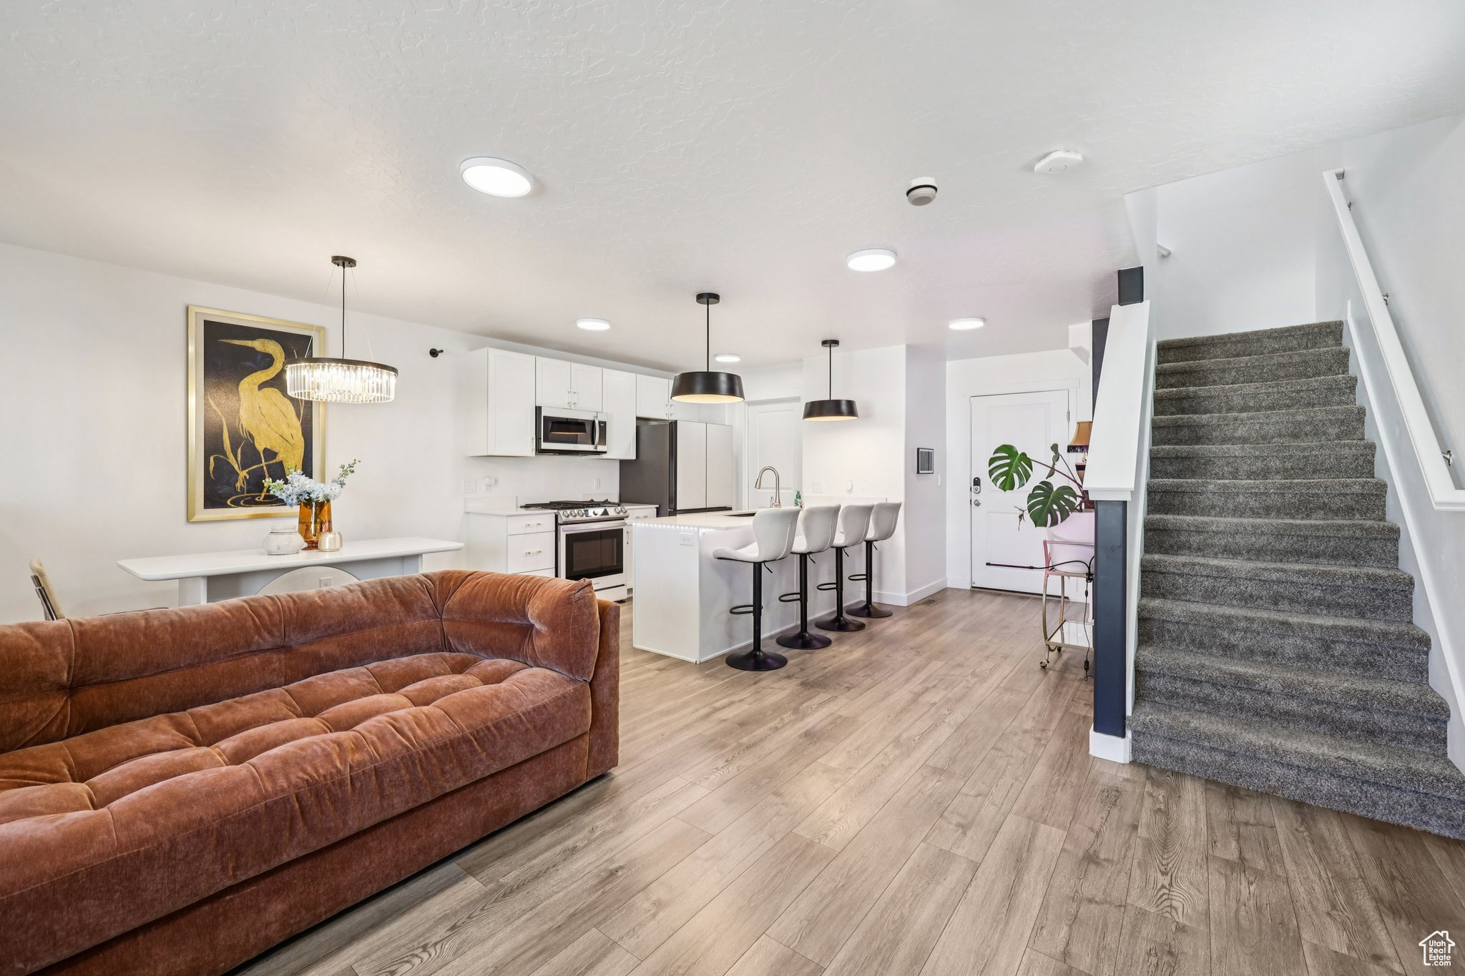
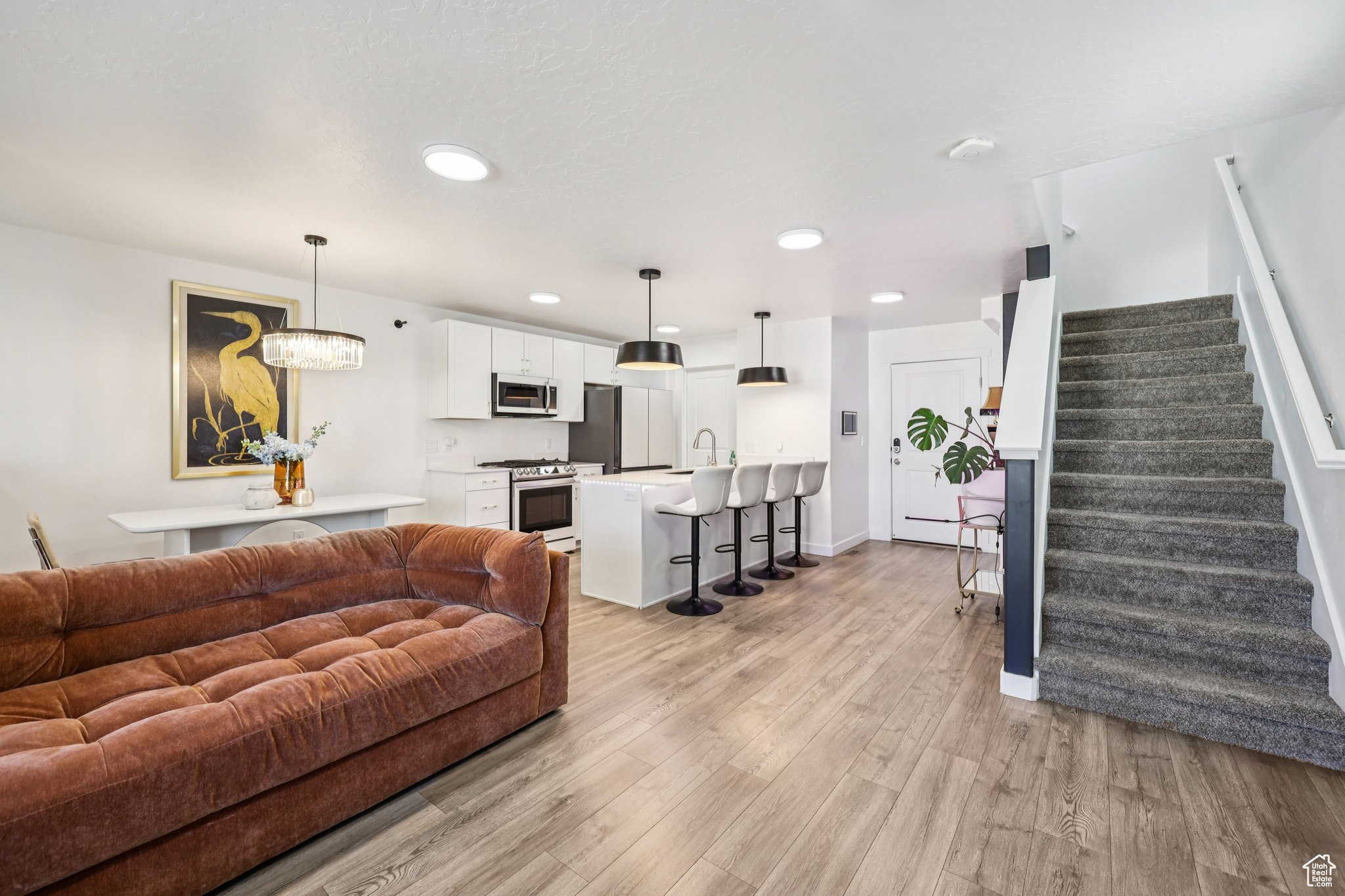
- smoke detector [905,175,939,207]
